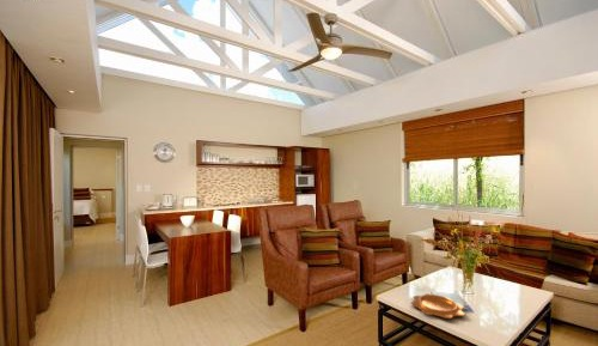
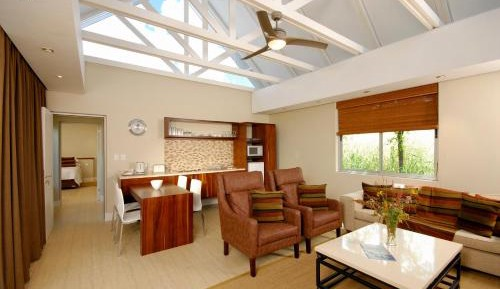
- decorative bowl [410,292,466,320]
